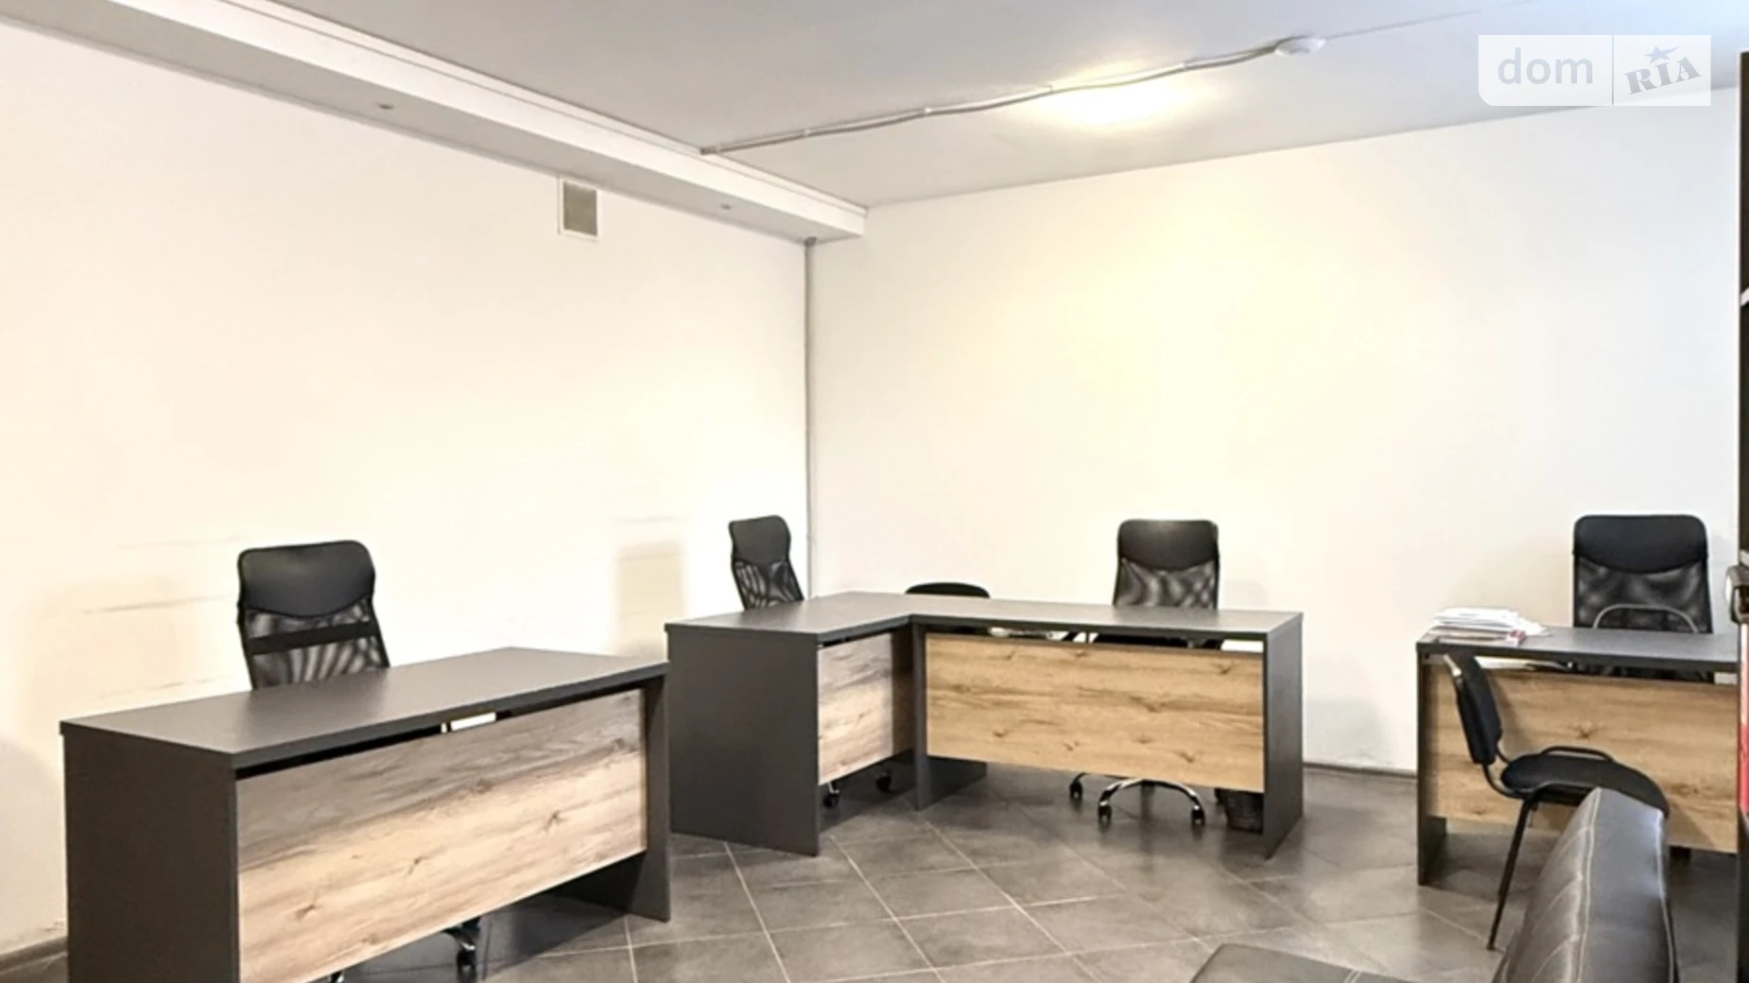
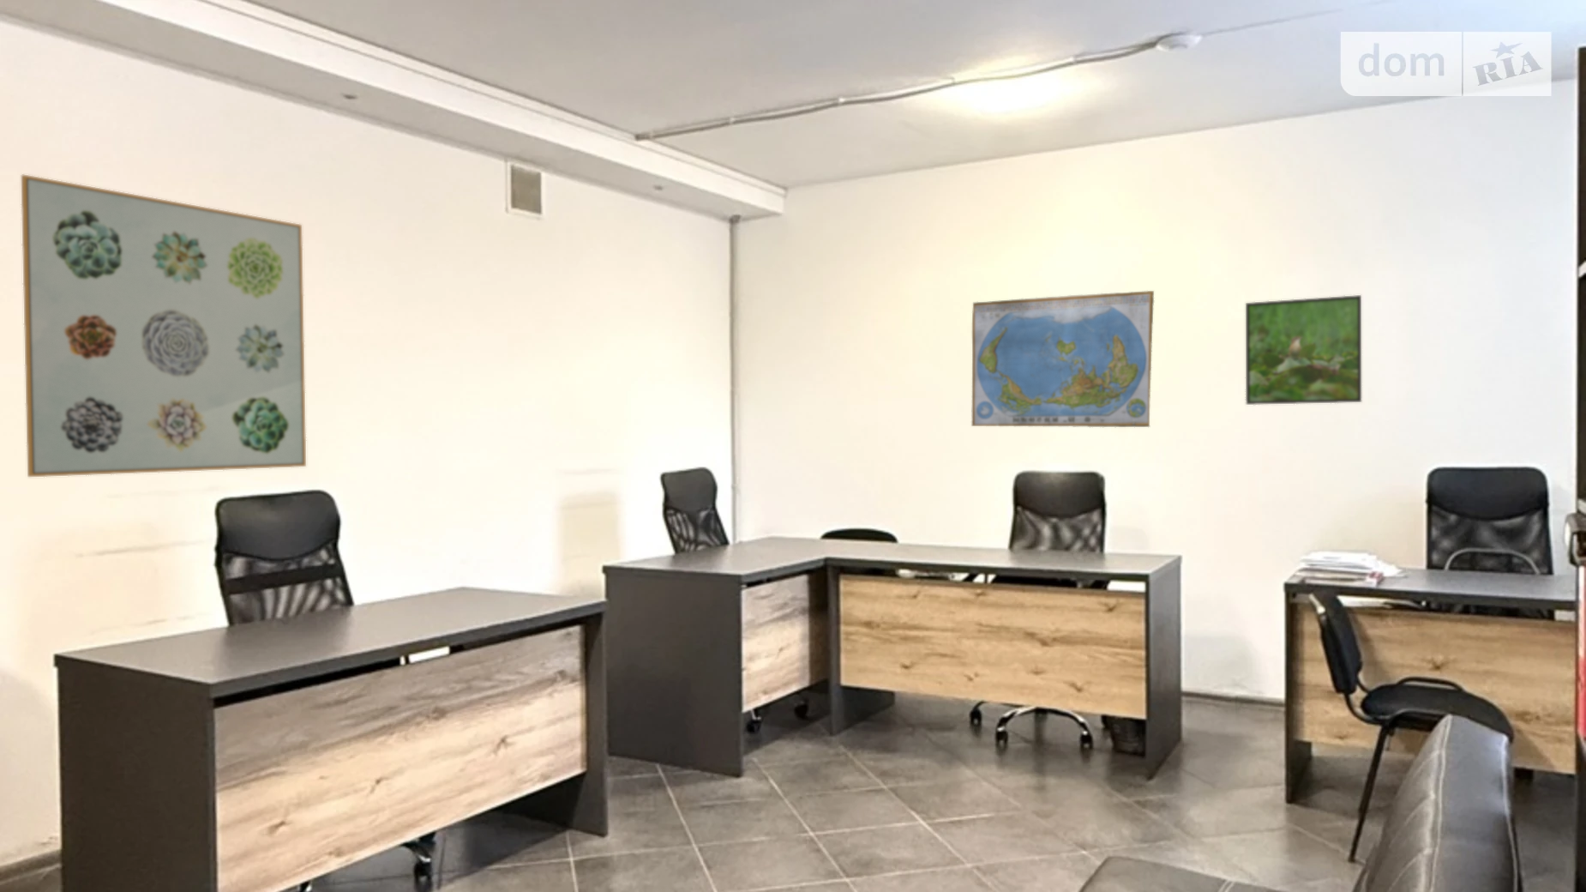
+ wall art [21,174,307,478]
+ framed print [1245,294,1363,405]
+ world map [971,290,1155,428]
